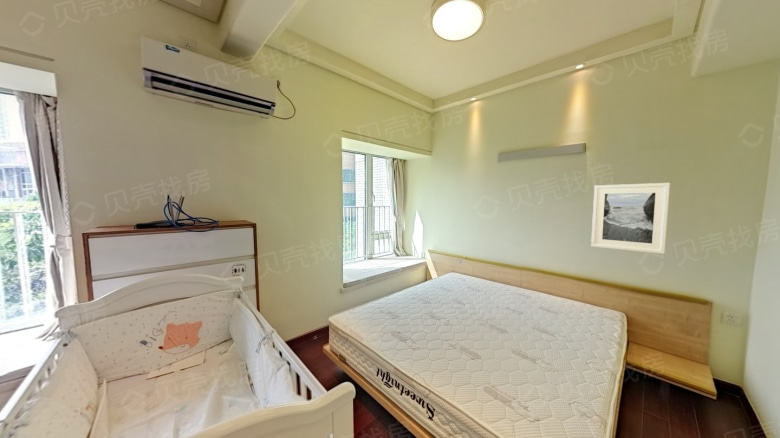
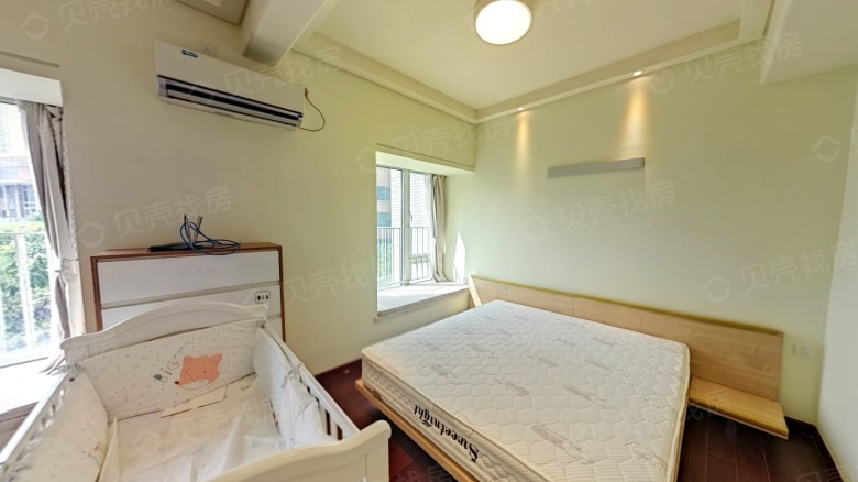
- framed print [590,182,671,255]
